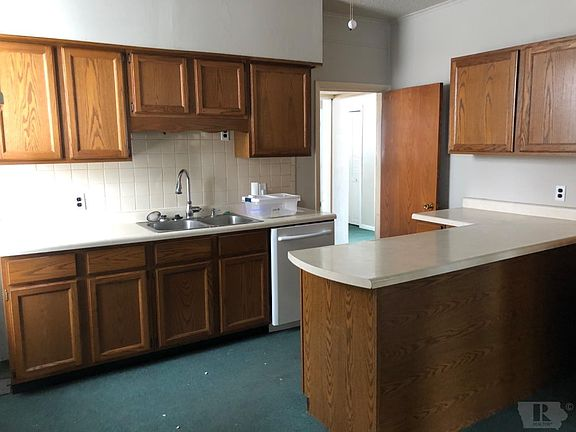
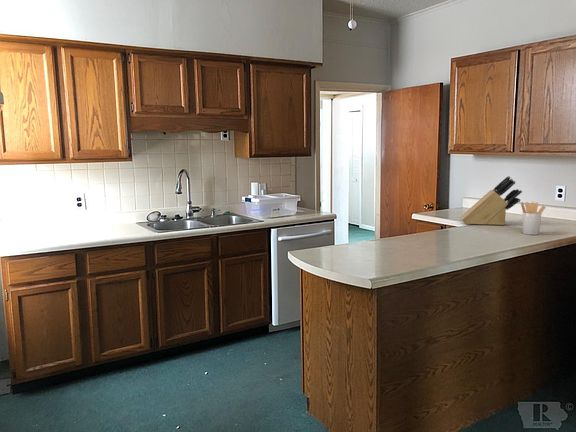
+ utensil holder [520,201,547,236]
+ knife block [459,175,523,226]
